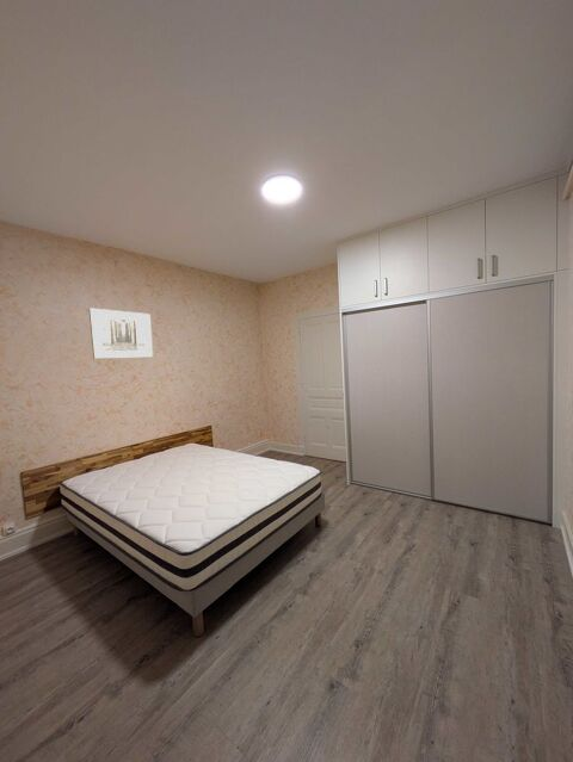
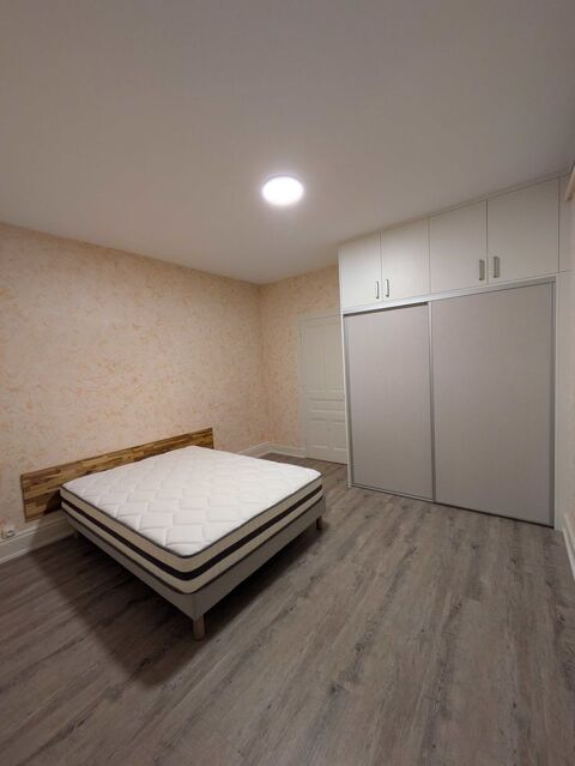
- wall art [88,306,155,360]
